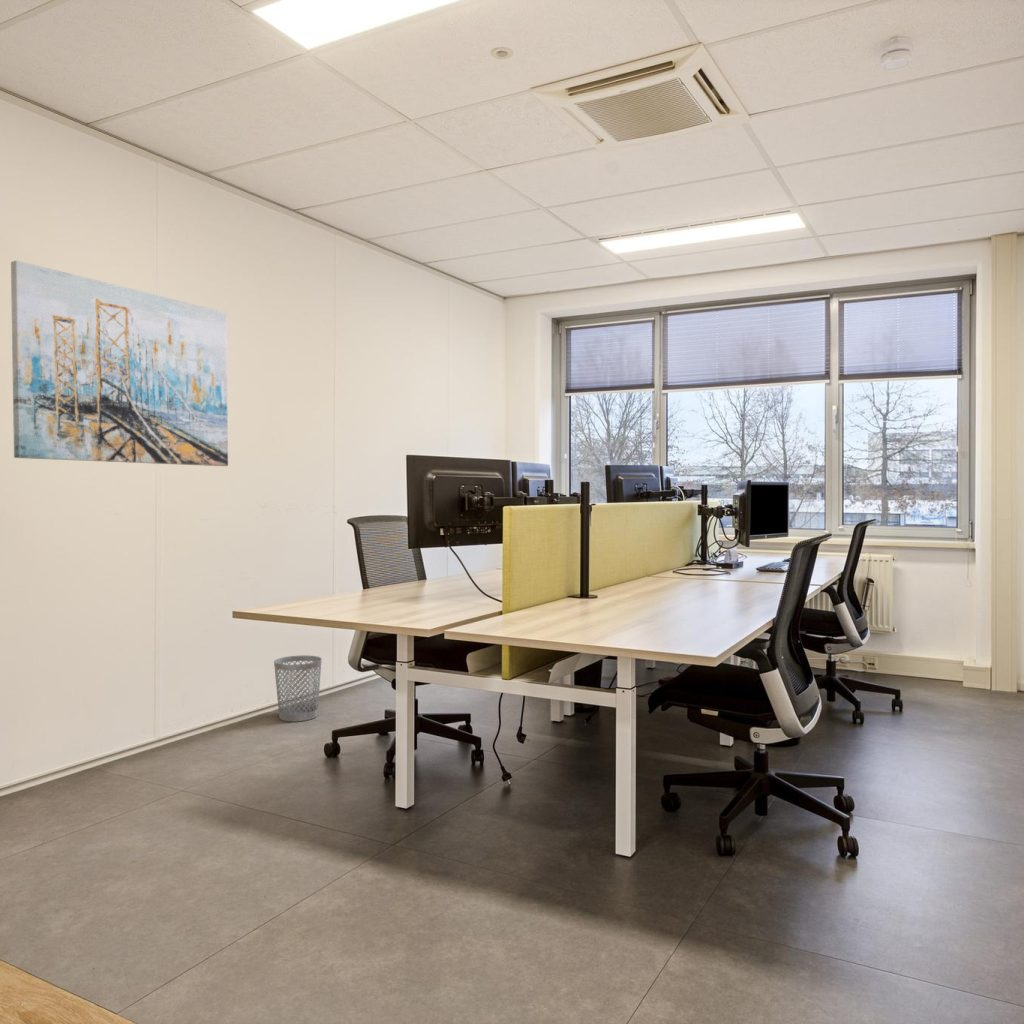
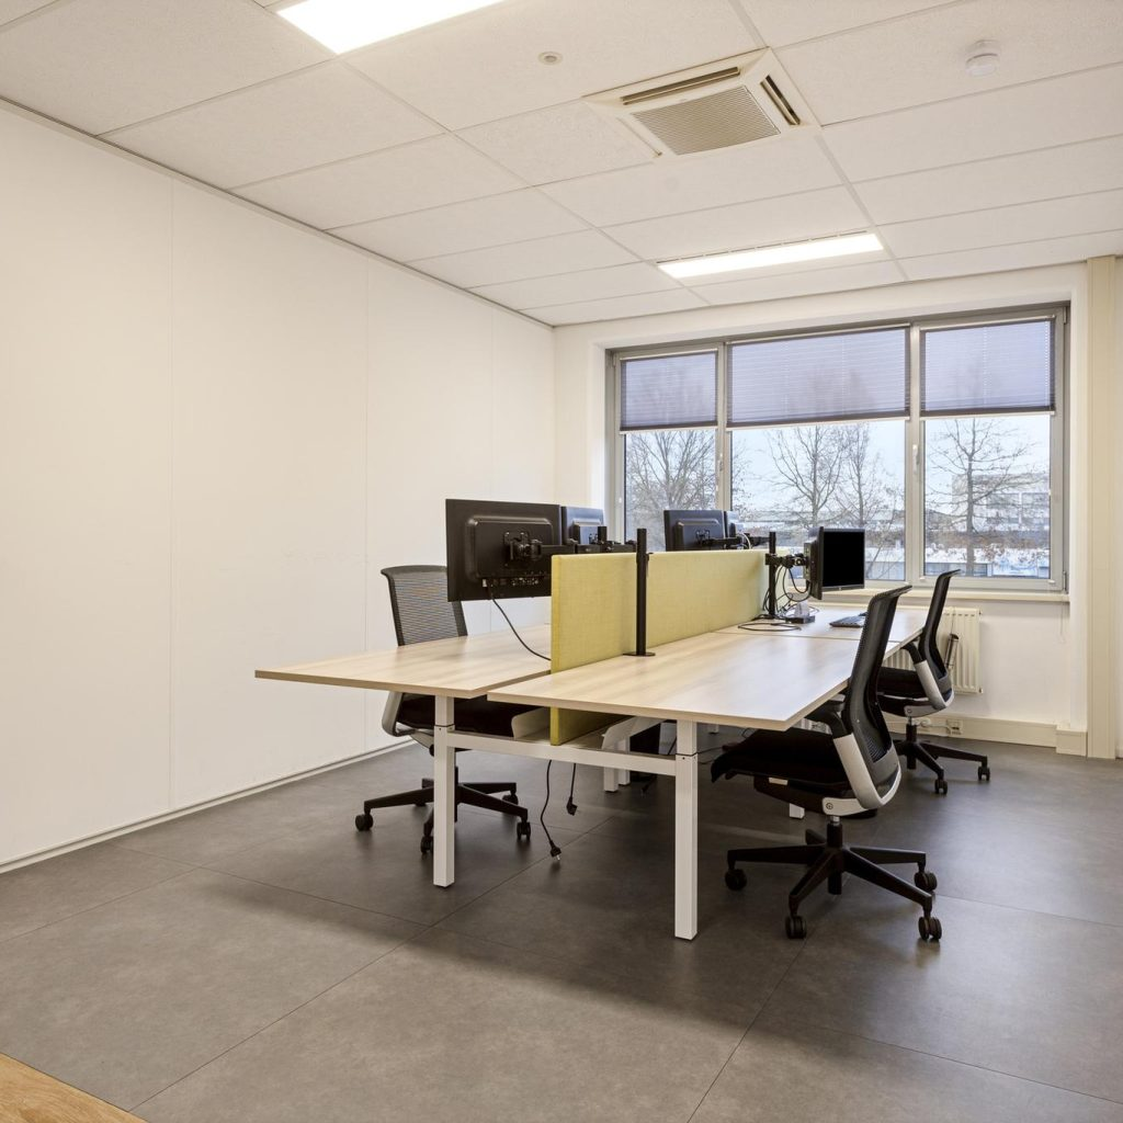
- wastebasket [273,654,323,723]
- wall art [10,259,229,467]
